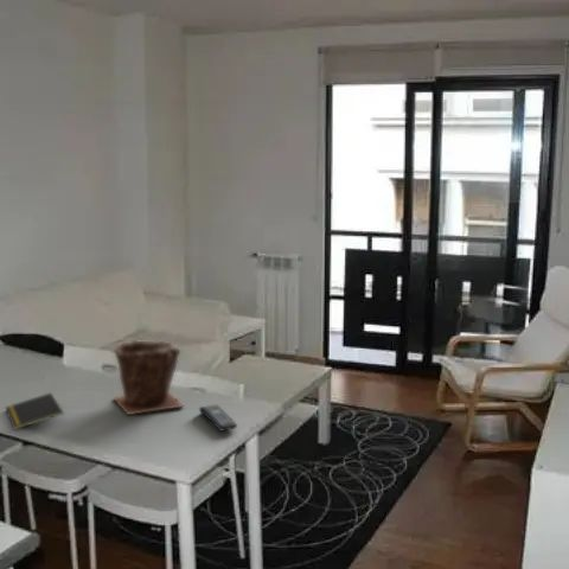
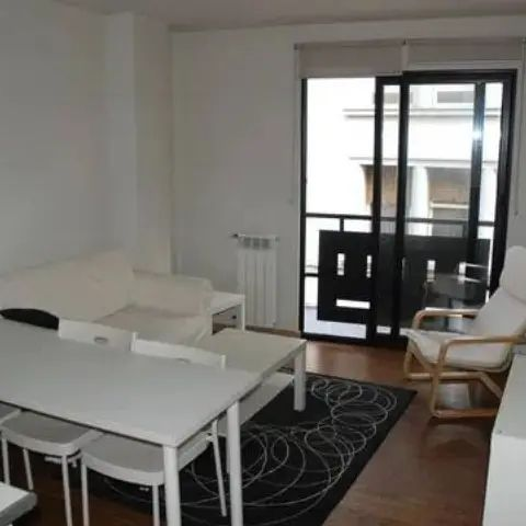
- remote control [198,404,238,431]
- plant pot [113,339,186,416]
- notepad [4,391,64,431]
